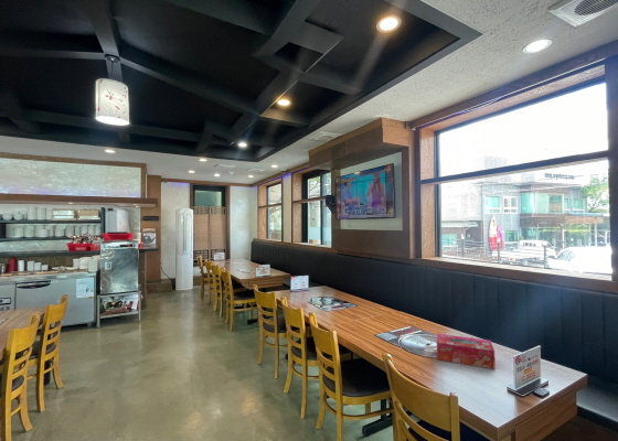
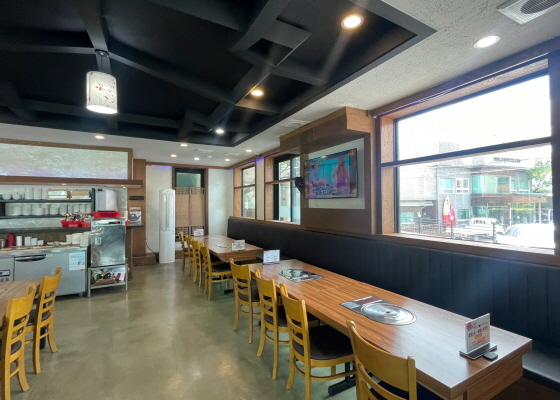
- tissue box [436,333,497,370]
